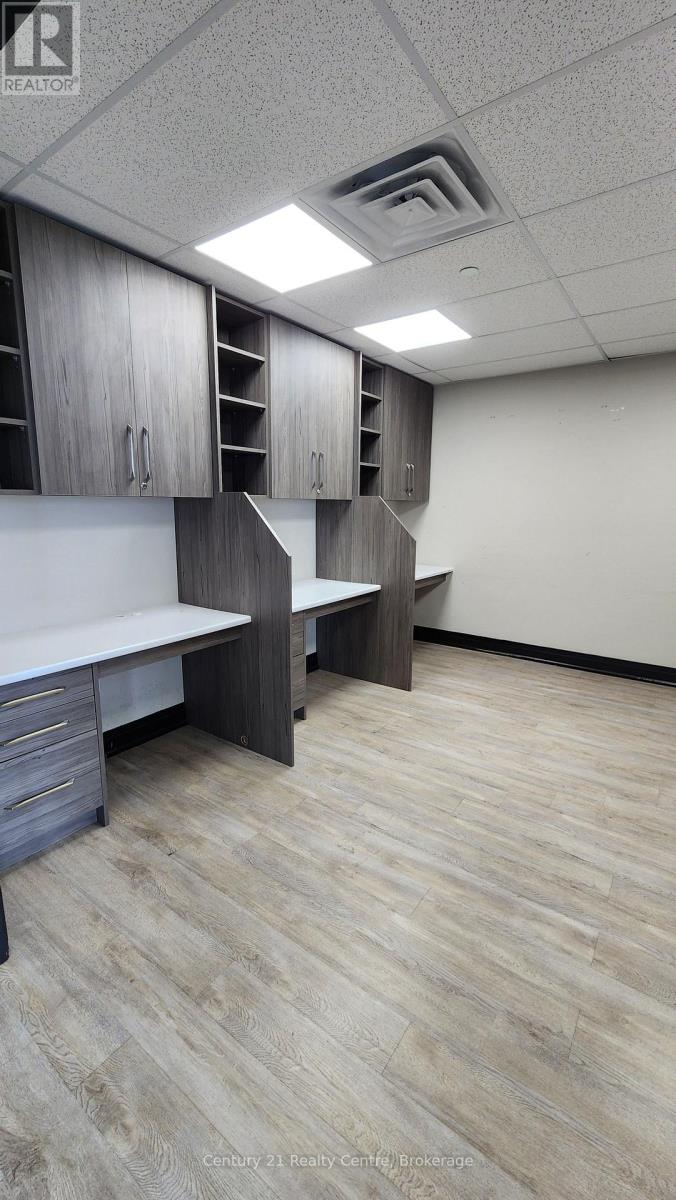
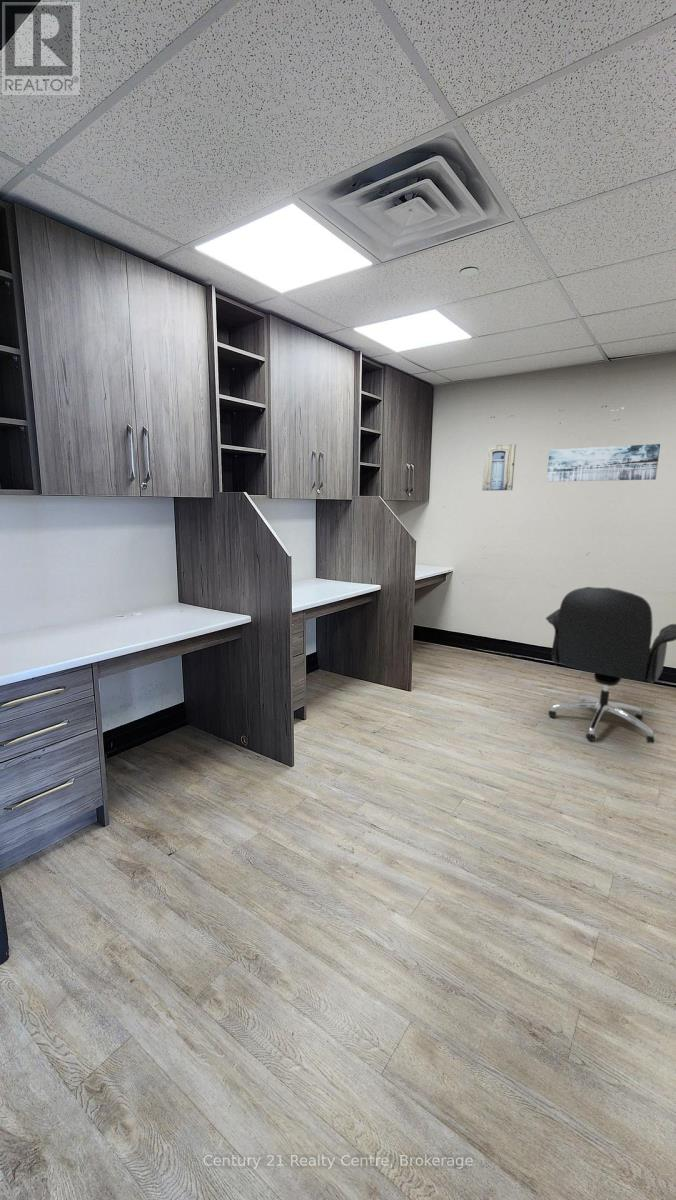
+ office chair [545,586,676,744]
+ wall art [546,443,661,483]
+ wall art [481,443,517,492]
